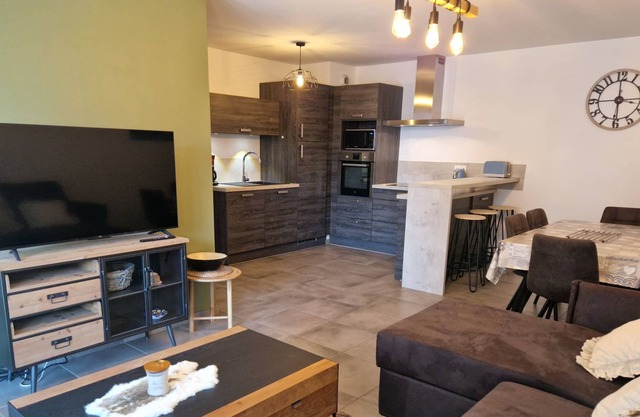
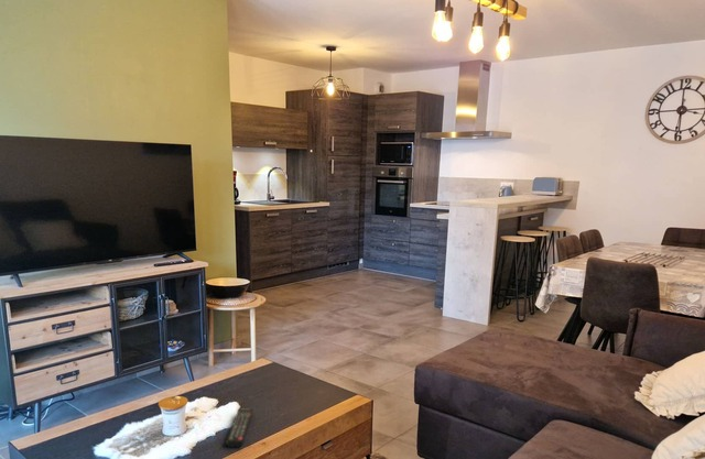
+ remote control [225,407,254,448]
